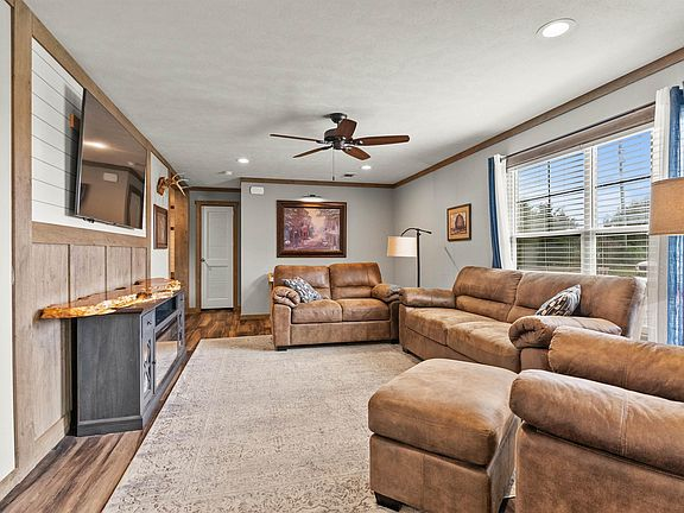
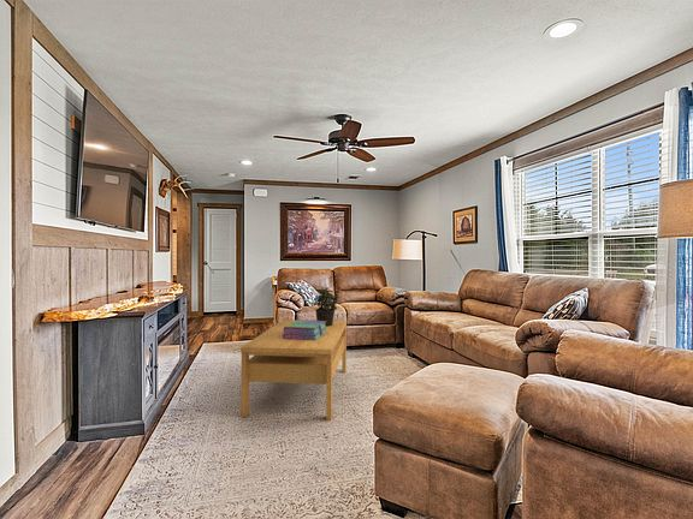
+ coffee table [239,318,348,422]
+ potted plant [312,287,339,327]
+ stack of books [283,318,327,340]
